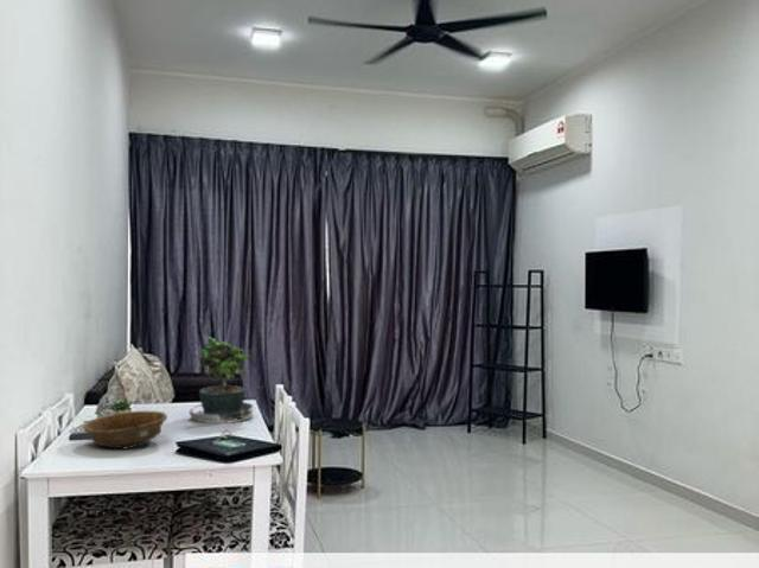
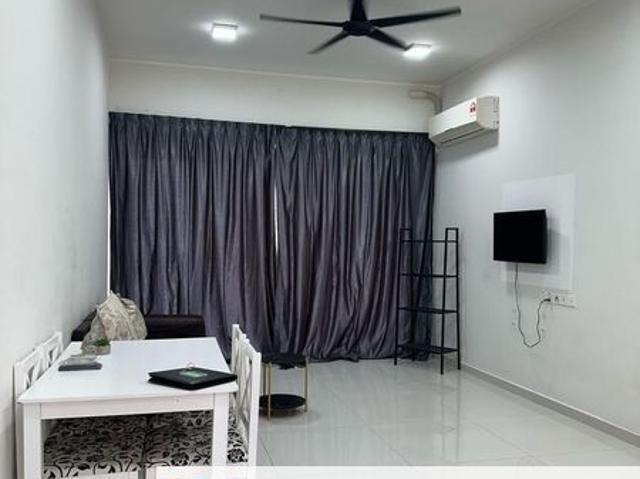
- decorative bowl [82,410,168,451]
- potted plant [189,334,255,425]
